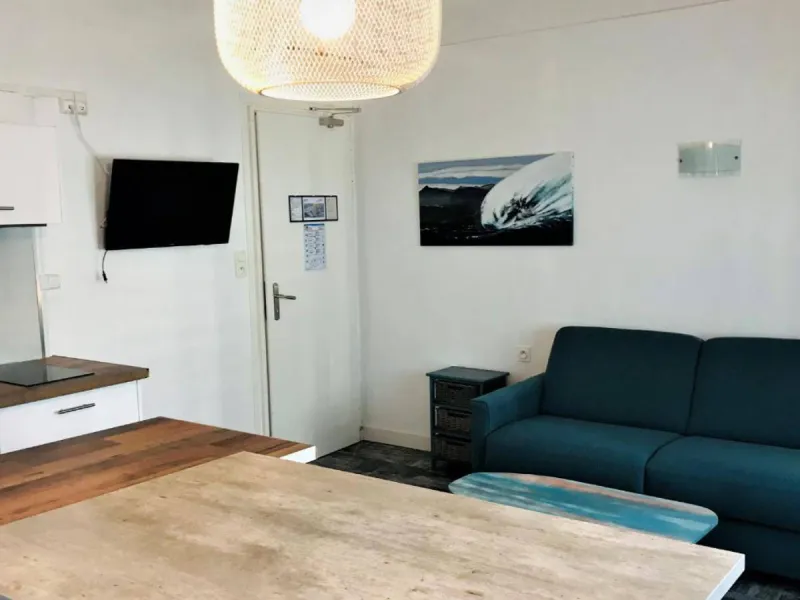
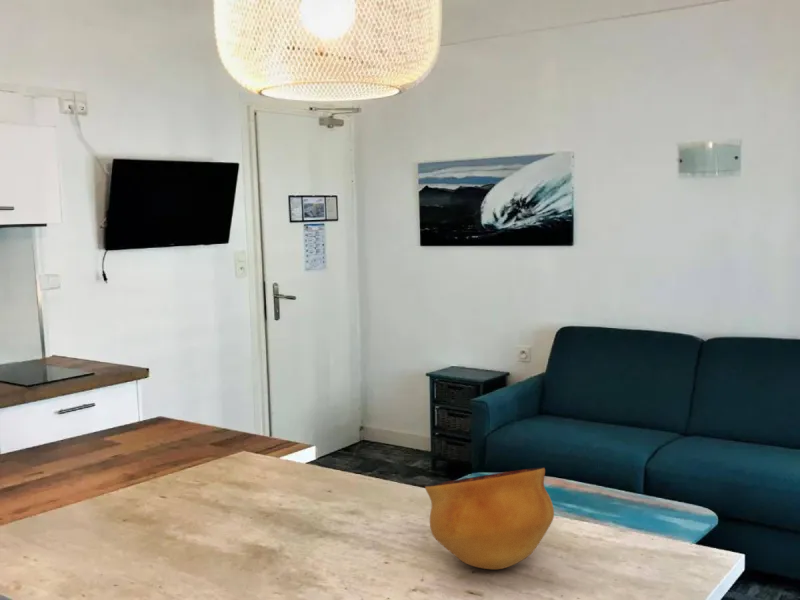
+ bowl [424,467,555,570]
